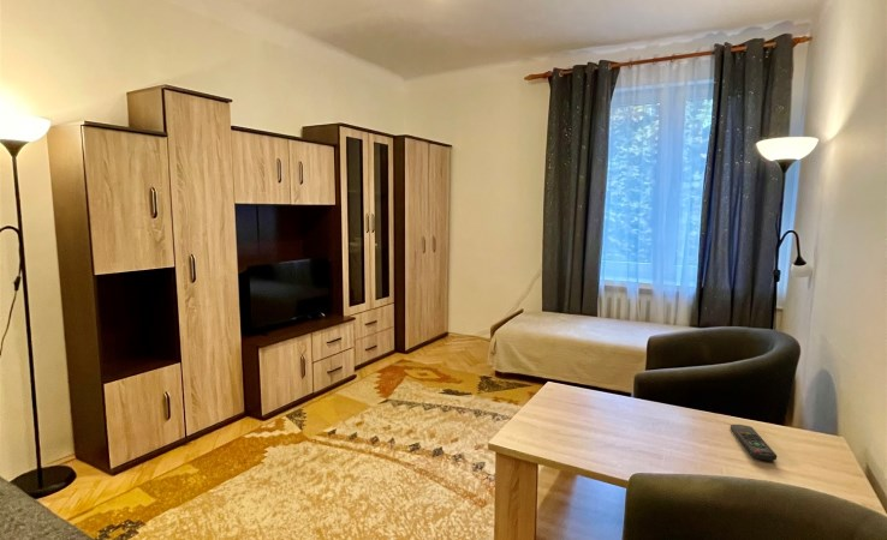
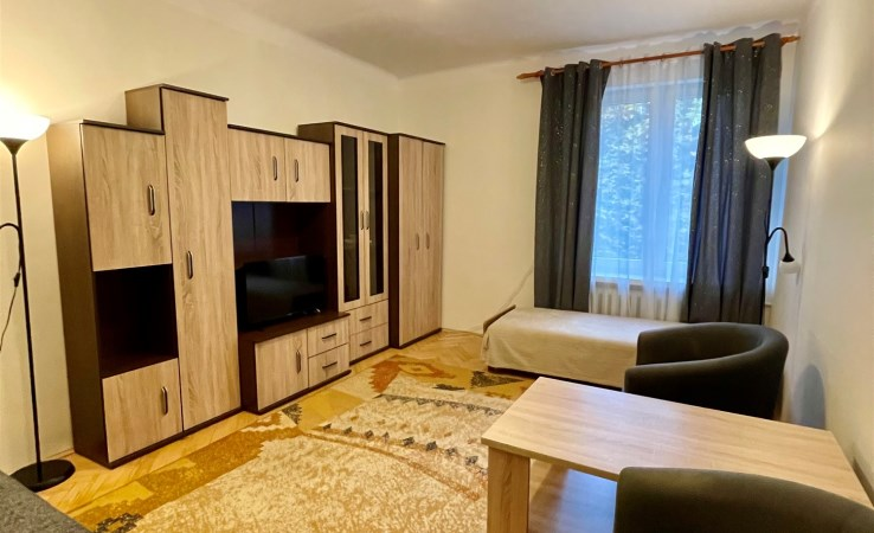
- remote control [730,424,778,462]
